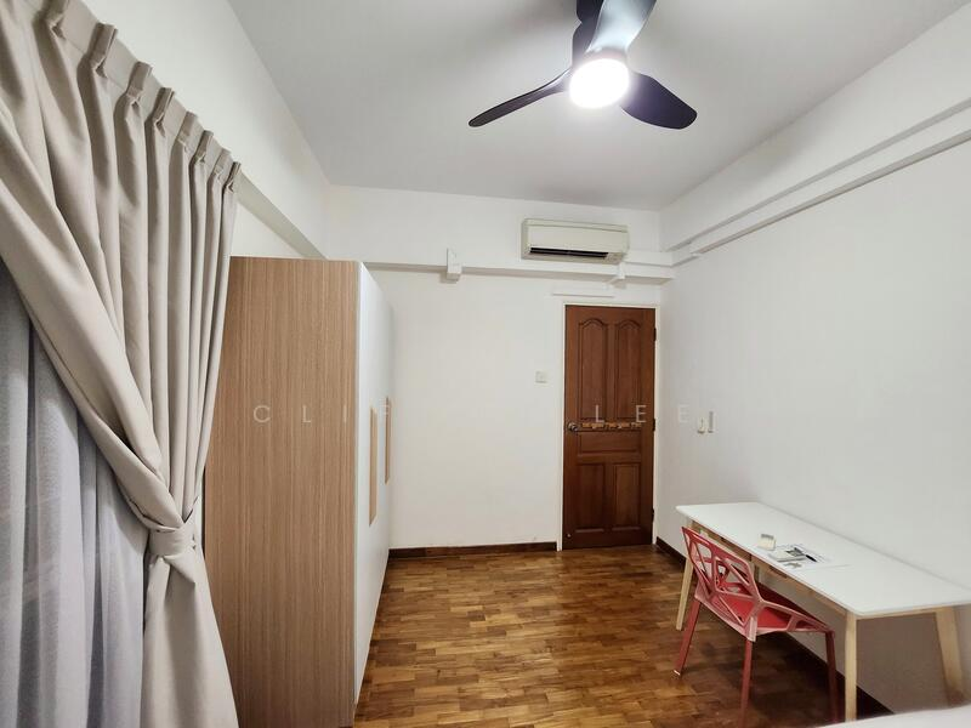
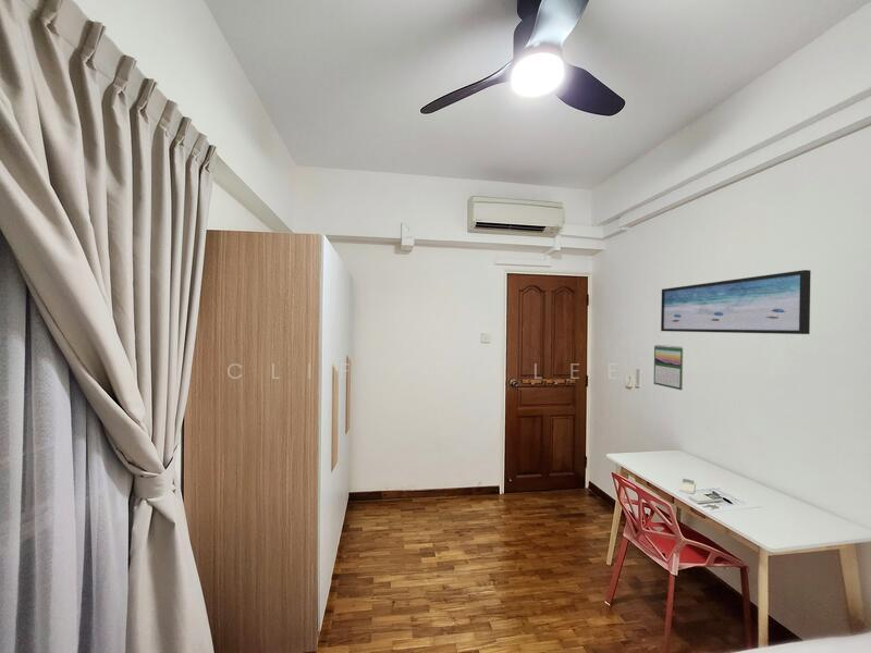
+ wall art [660,269,812,335]
+ calendar [653,344,684,391]
